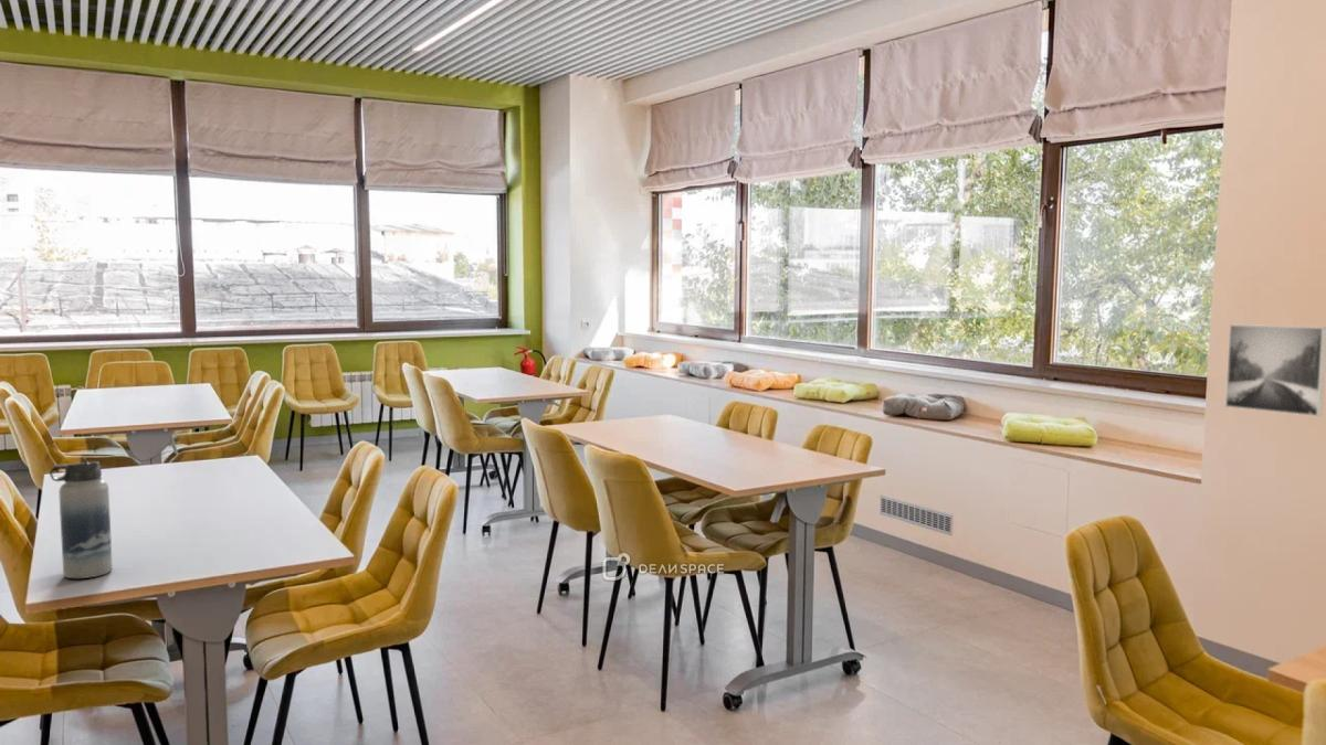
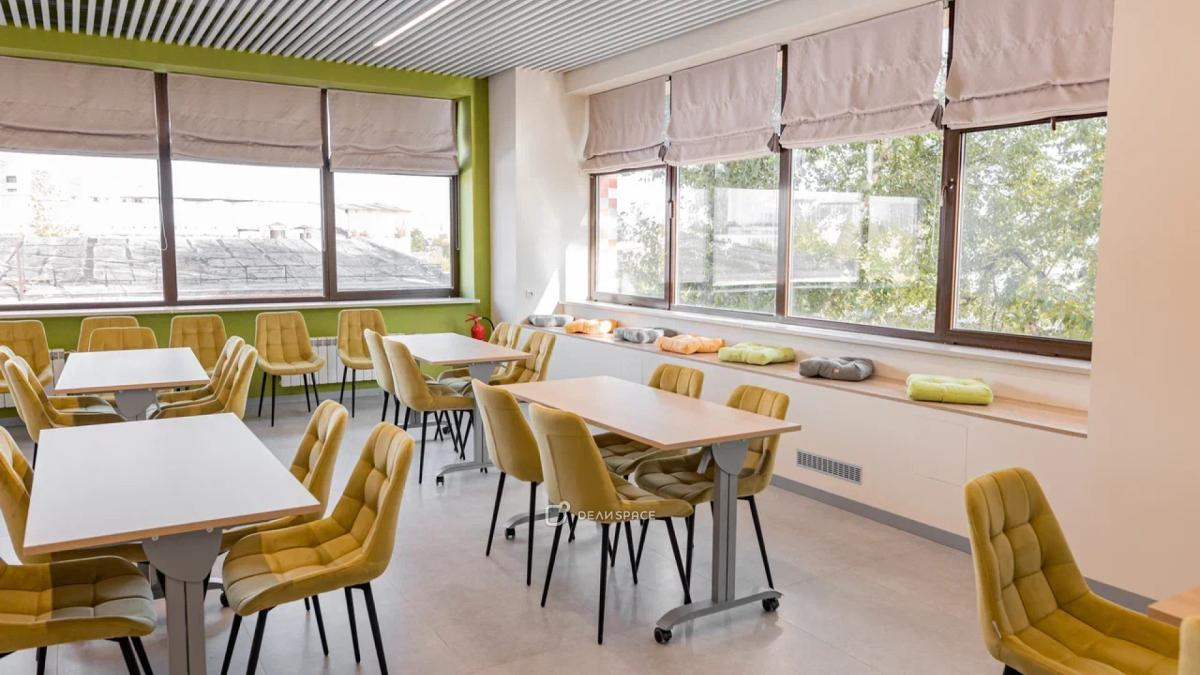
- water bottle [49,457,114,579]
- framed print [1224,323,1326,417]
